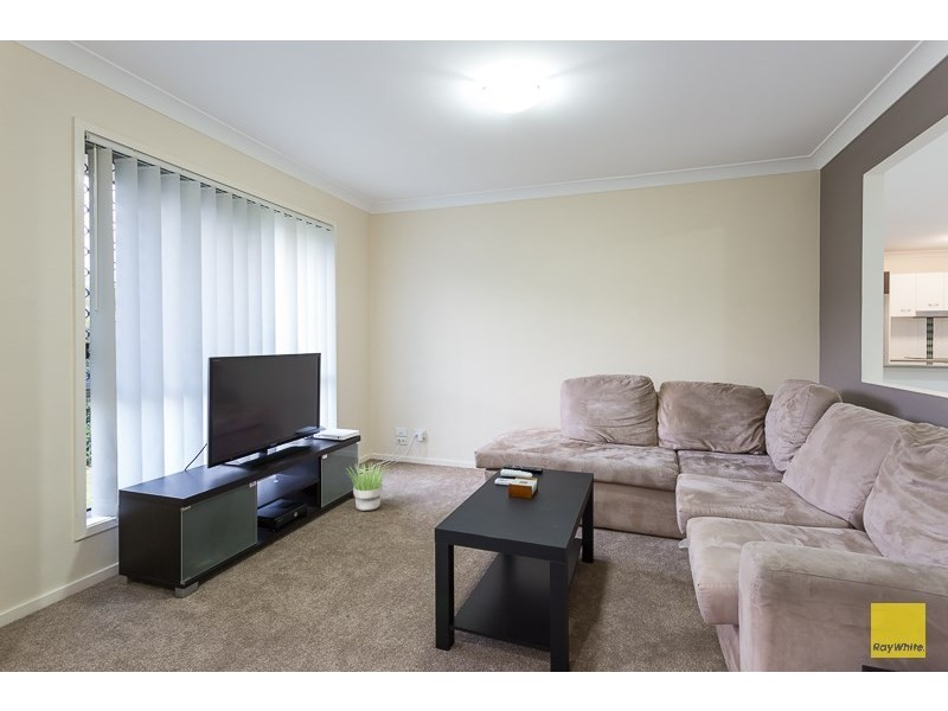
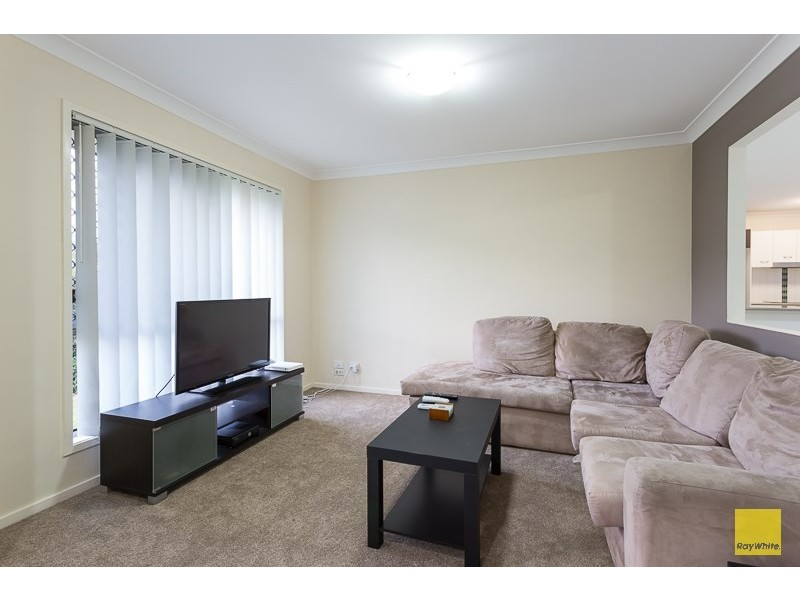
- potted plant [345,462,390,512]
